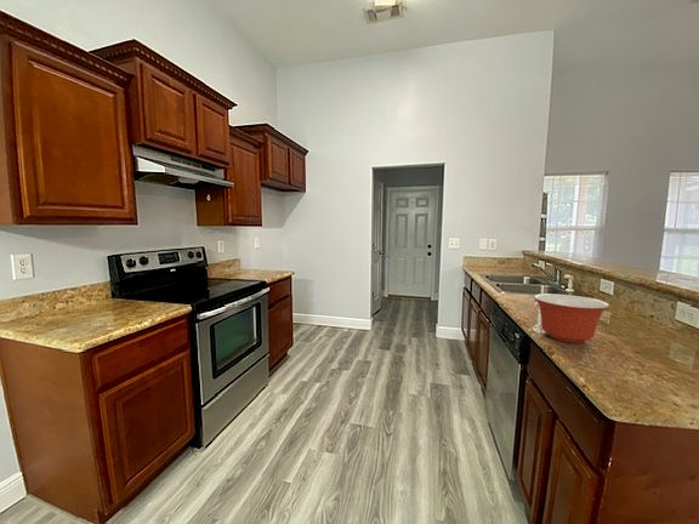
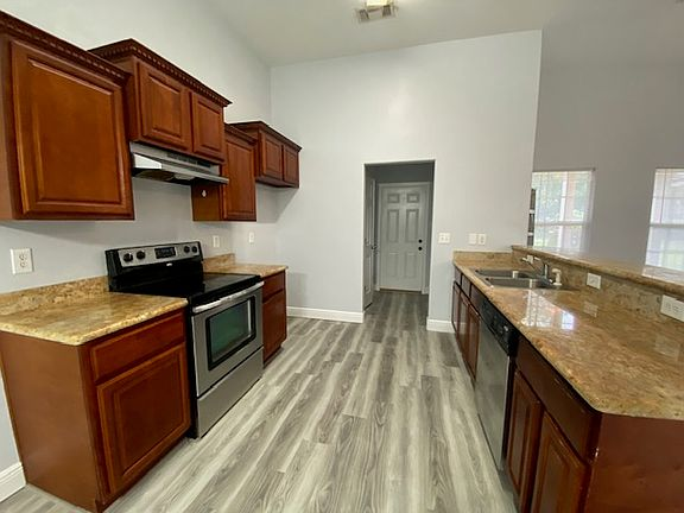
- mixing bowl [533,292,610,344]
